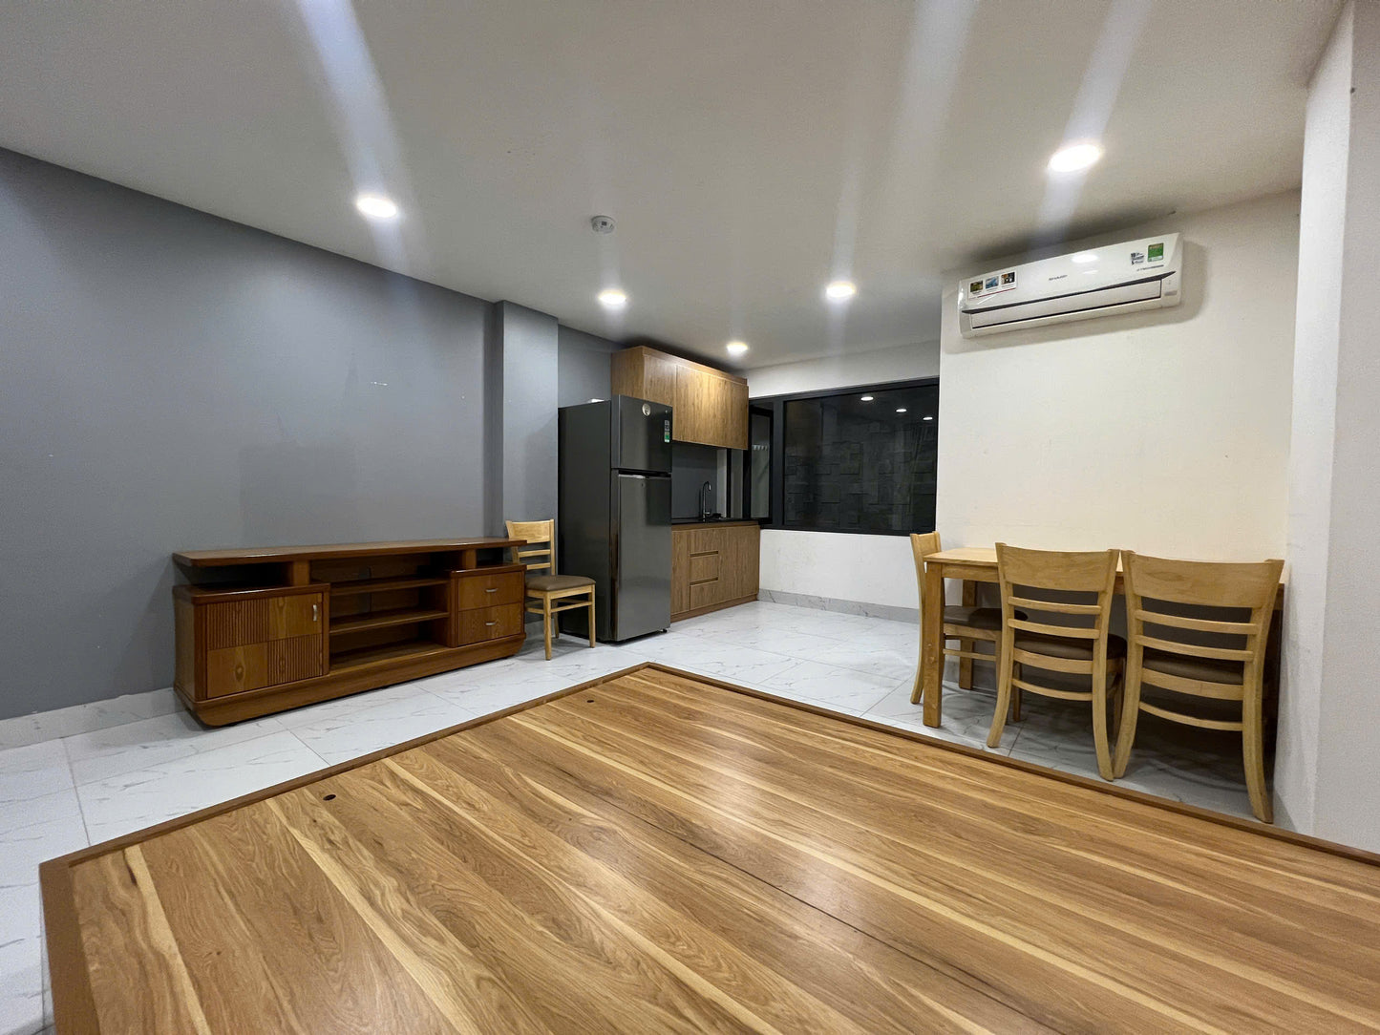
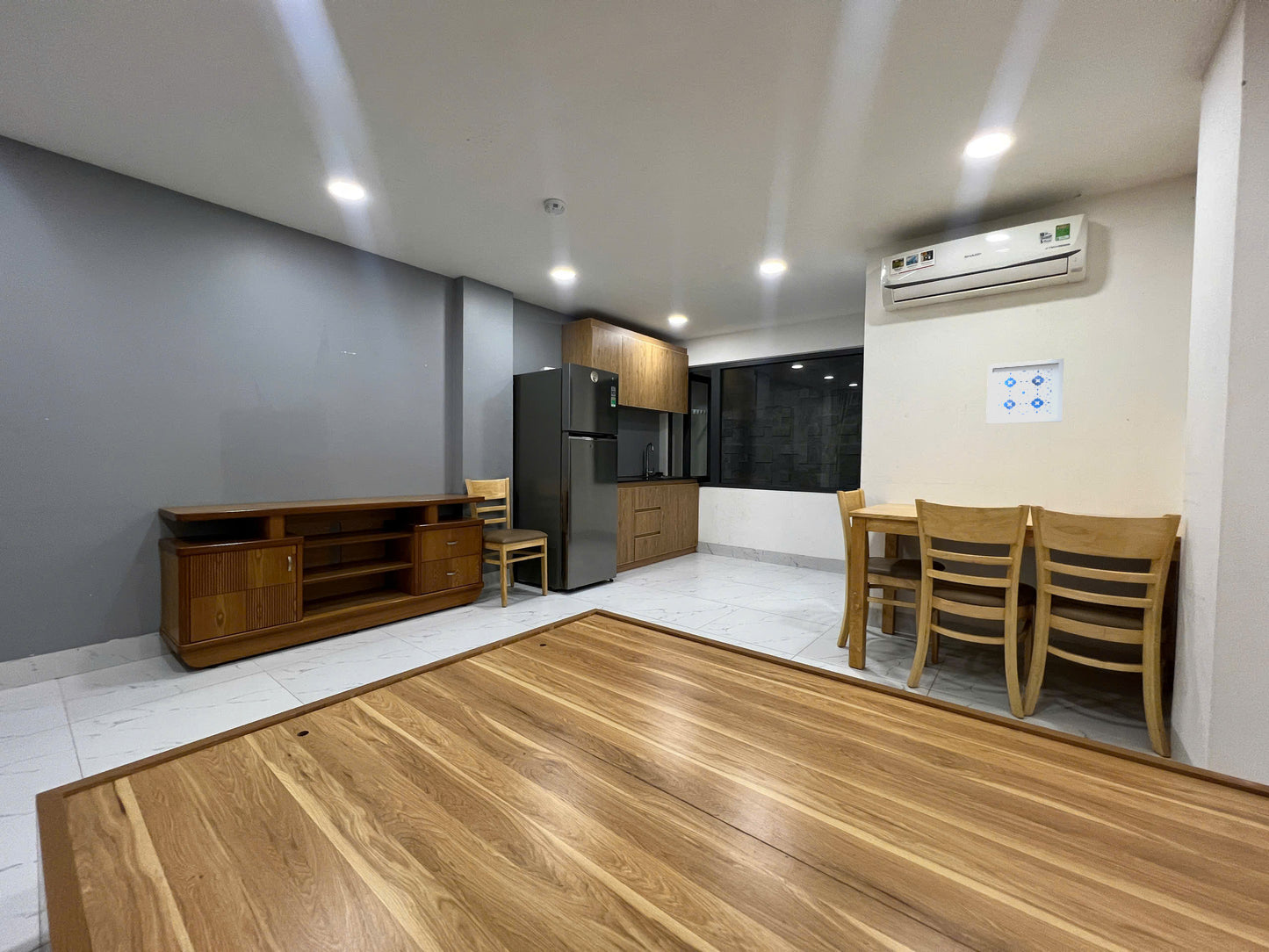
+ wall art [985,357,1065,424]
